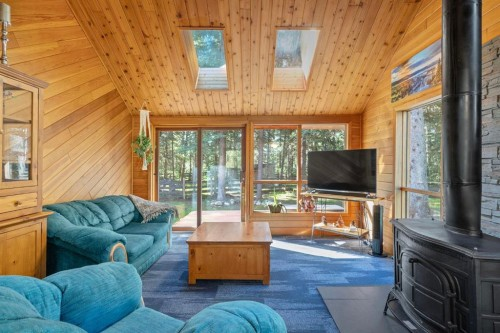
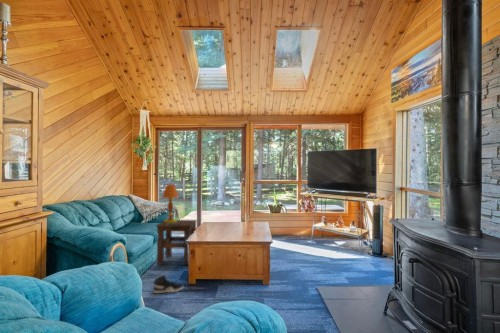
+ side table [155,219,198,266]
+ table lamp [161,183,180,225]
+ sneaker [152,274,184,294]
